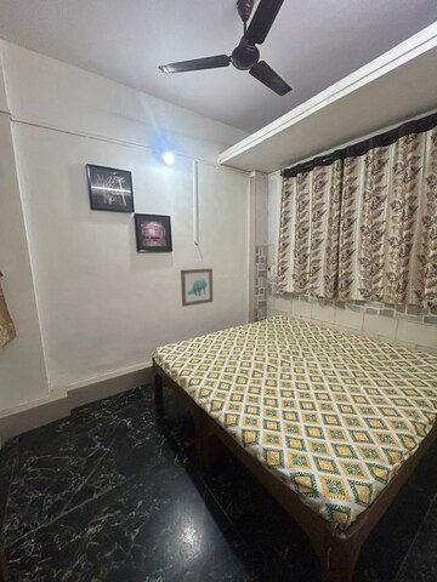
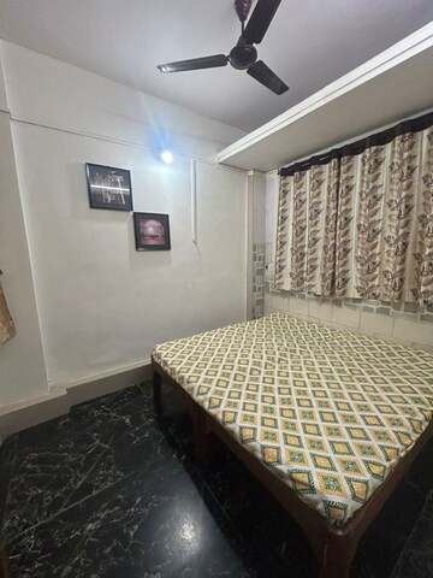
- wall art [180,267,214,308]
